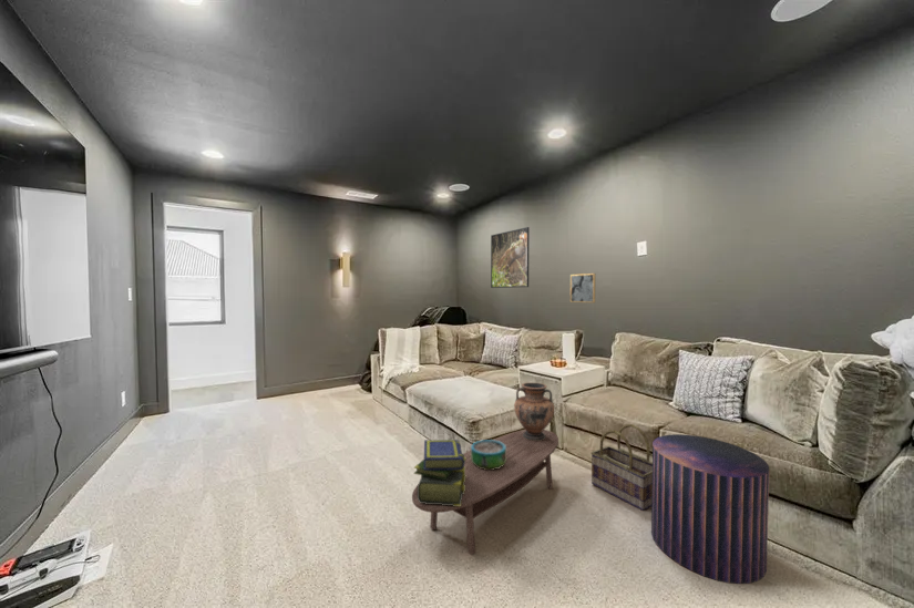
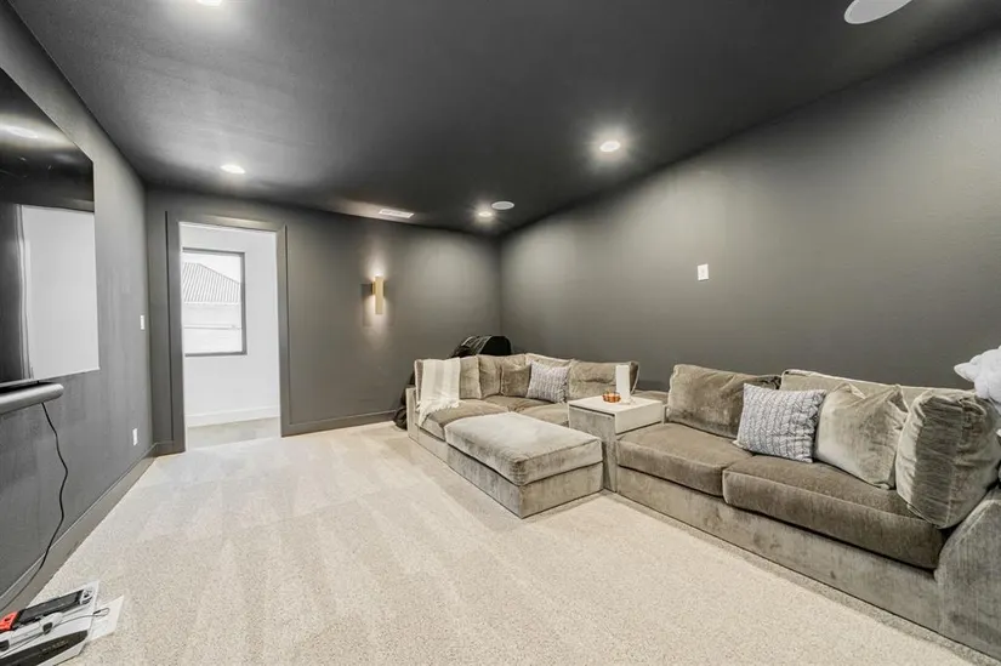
- wall art [569,272,596,303]
- vase [513,382,555,441]
- stool [650,433,770,585]
- basket [589,423,653,512]
- decorative bowl [470,439,506,470]
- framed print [490,226,531,289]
- stack of books [413,439,466,506]
- coffee table [411,429,559,556]
